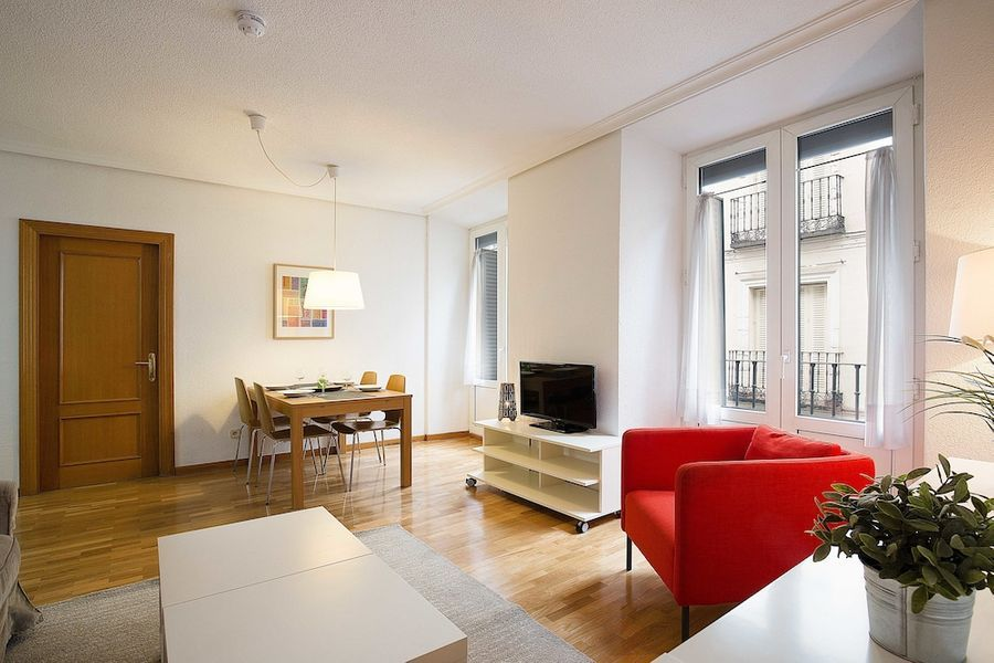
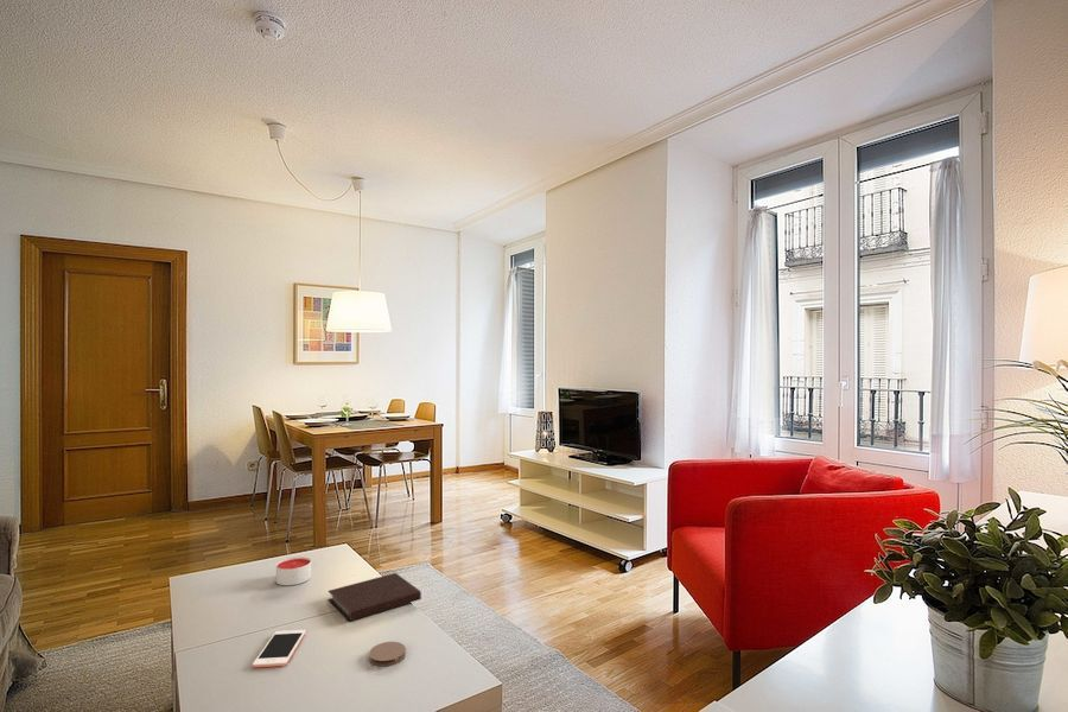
+ notebook [328,572,422,622]
+ coaster [368,641,407,667]
+ cell phone [252,629,307,668]
+ candle [275,555,312,586]
